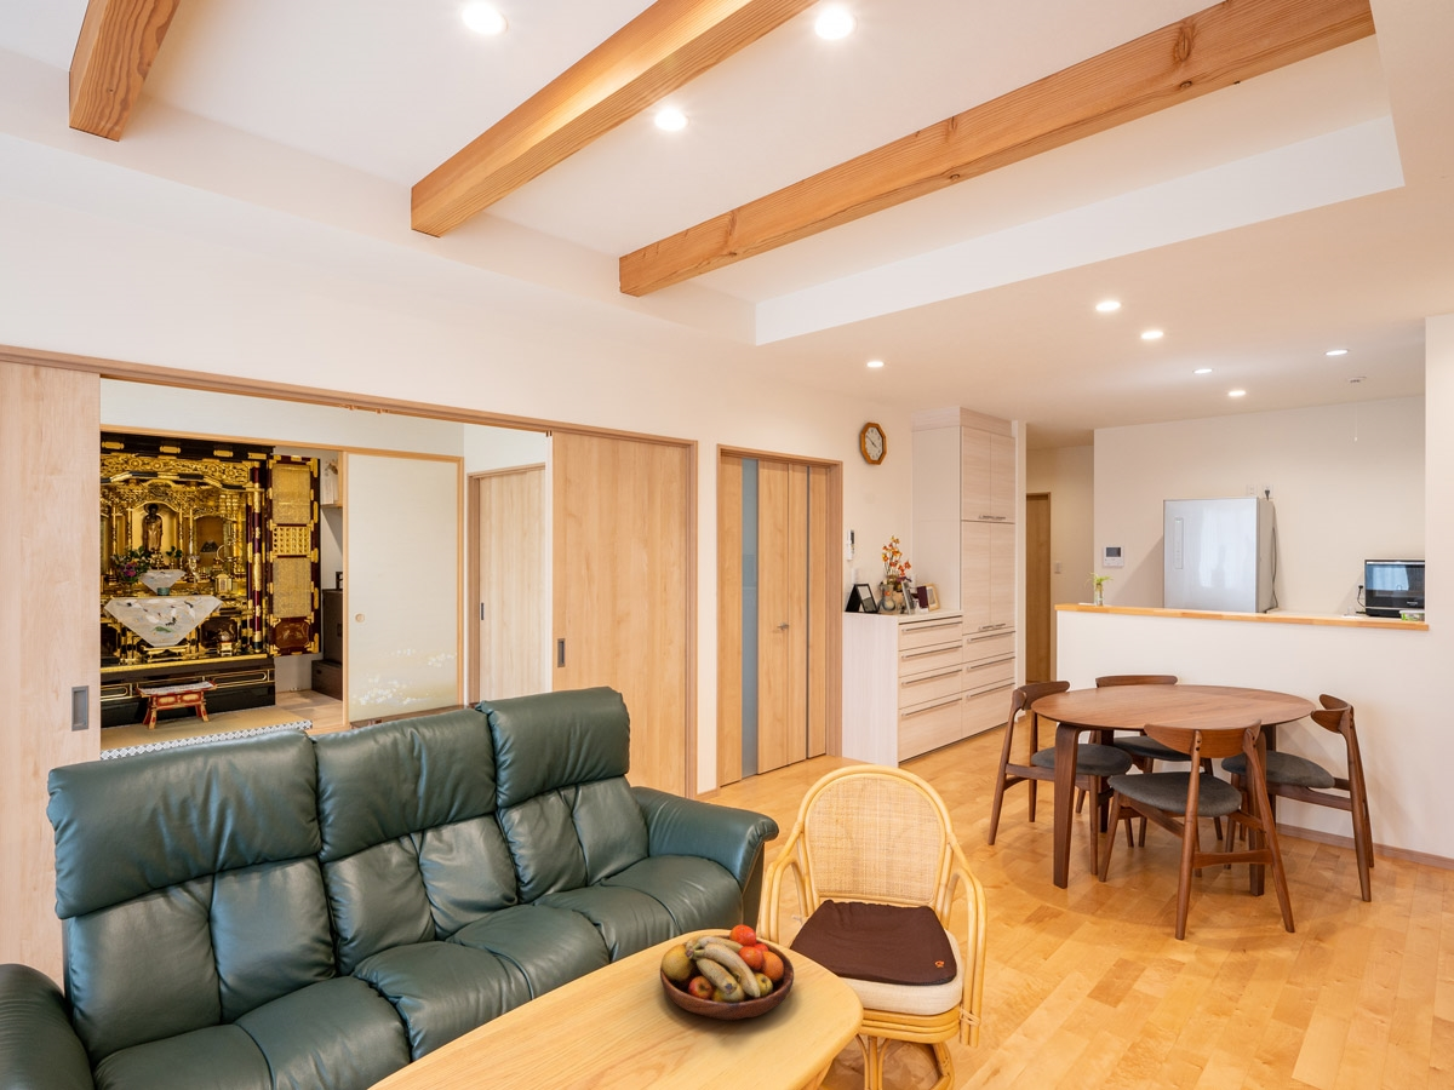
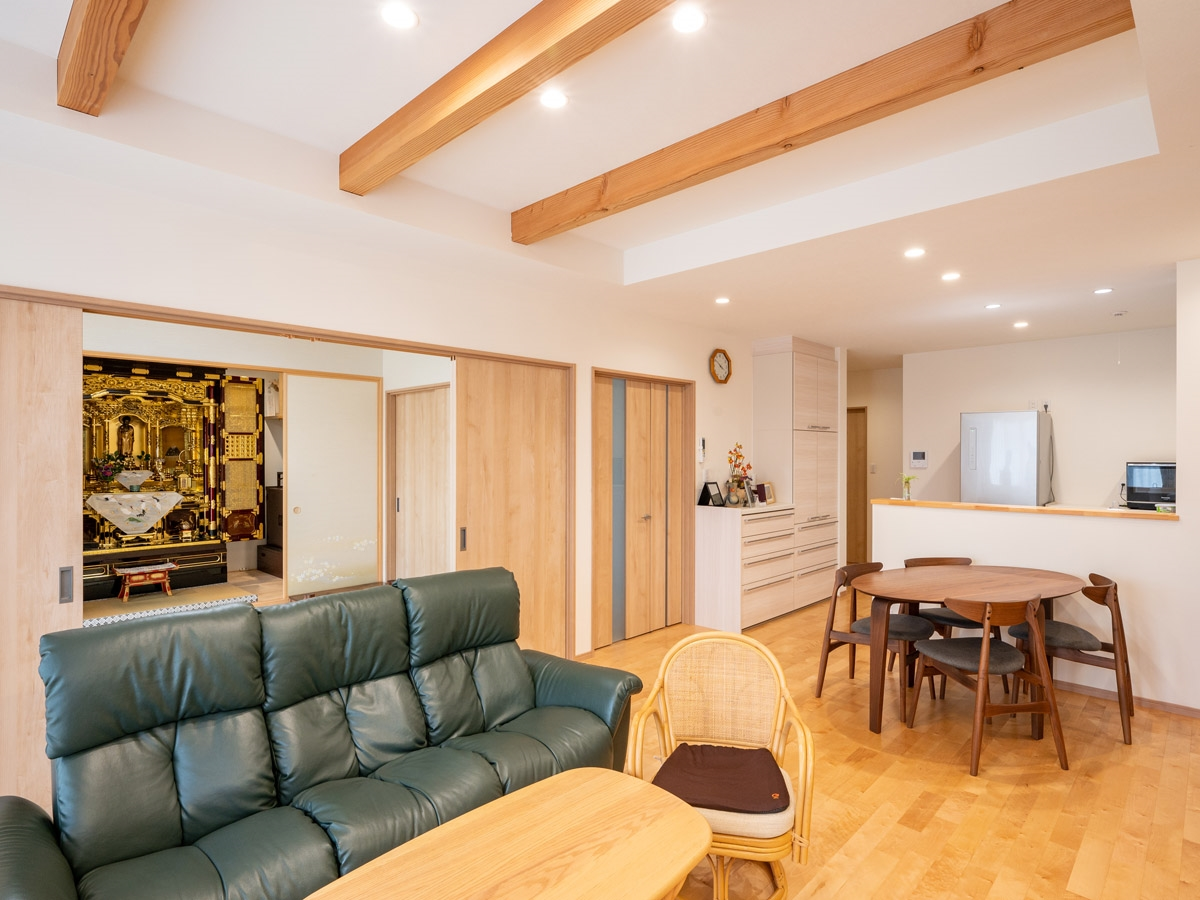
- fruit bowl [659,924,795,1021]
